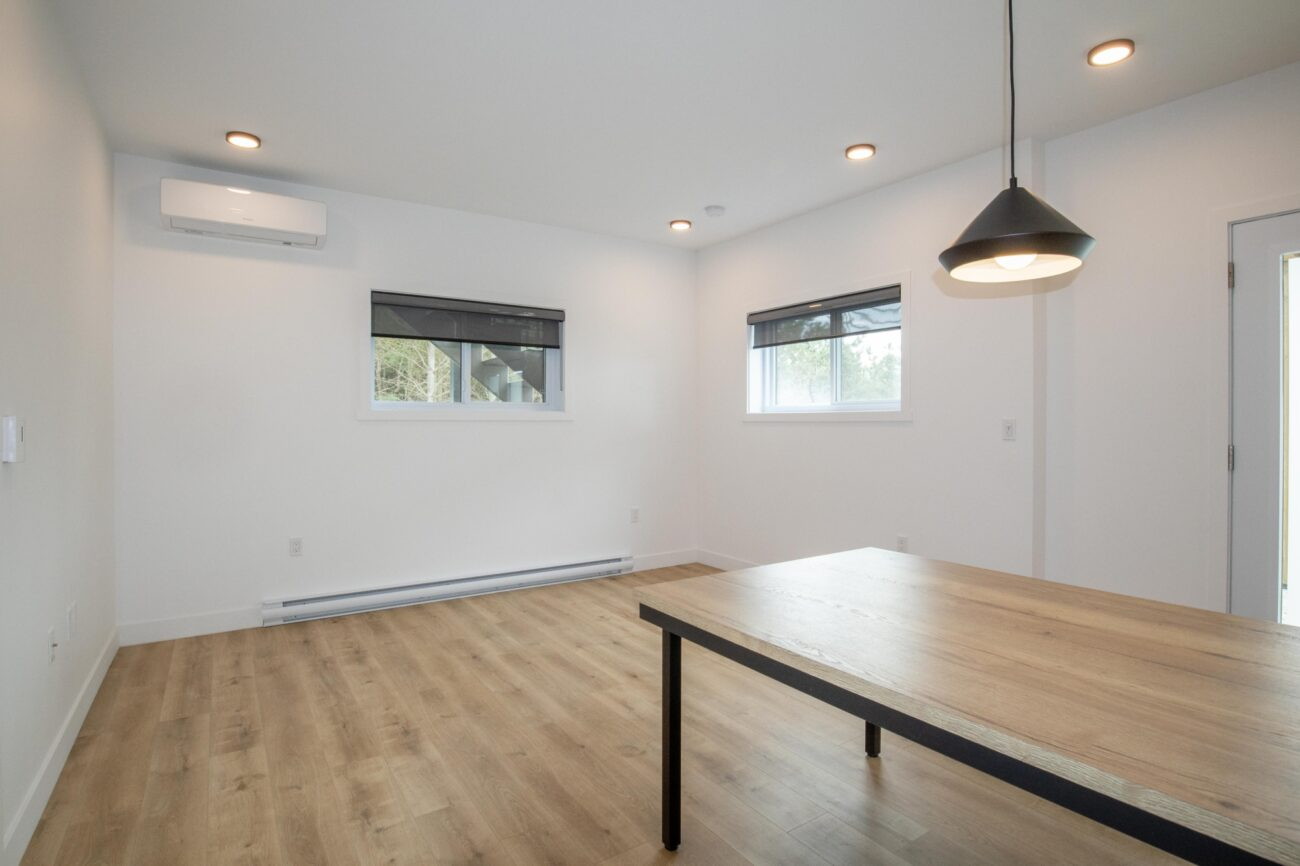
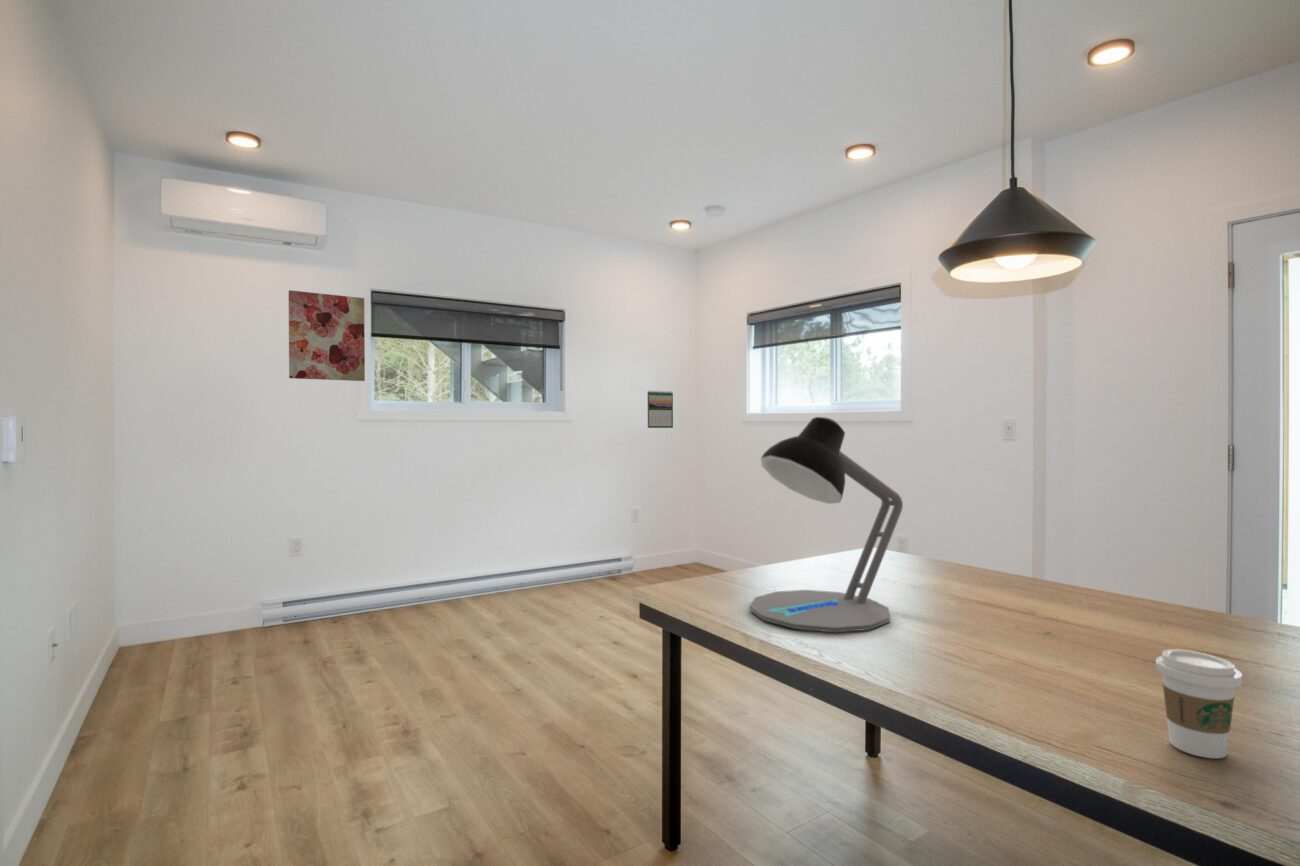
+ coffee cup [1155,648,1243,759]
+ calendar [646,389,674,429]
+ wall art [288,289,366,382]
+ desk lamp [749,416,904,633]
